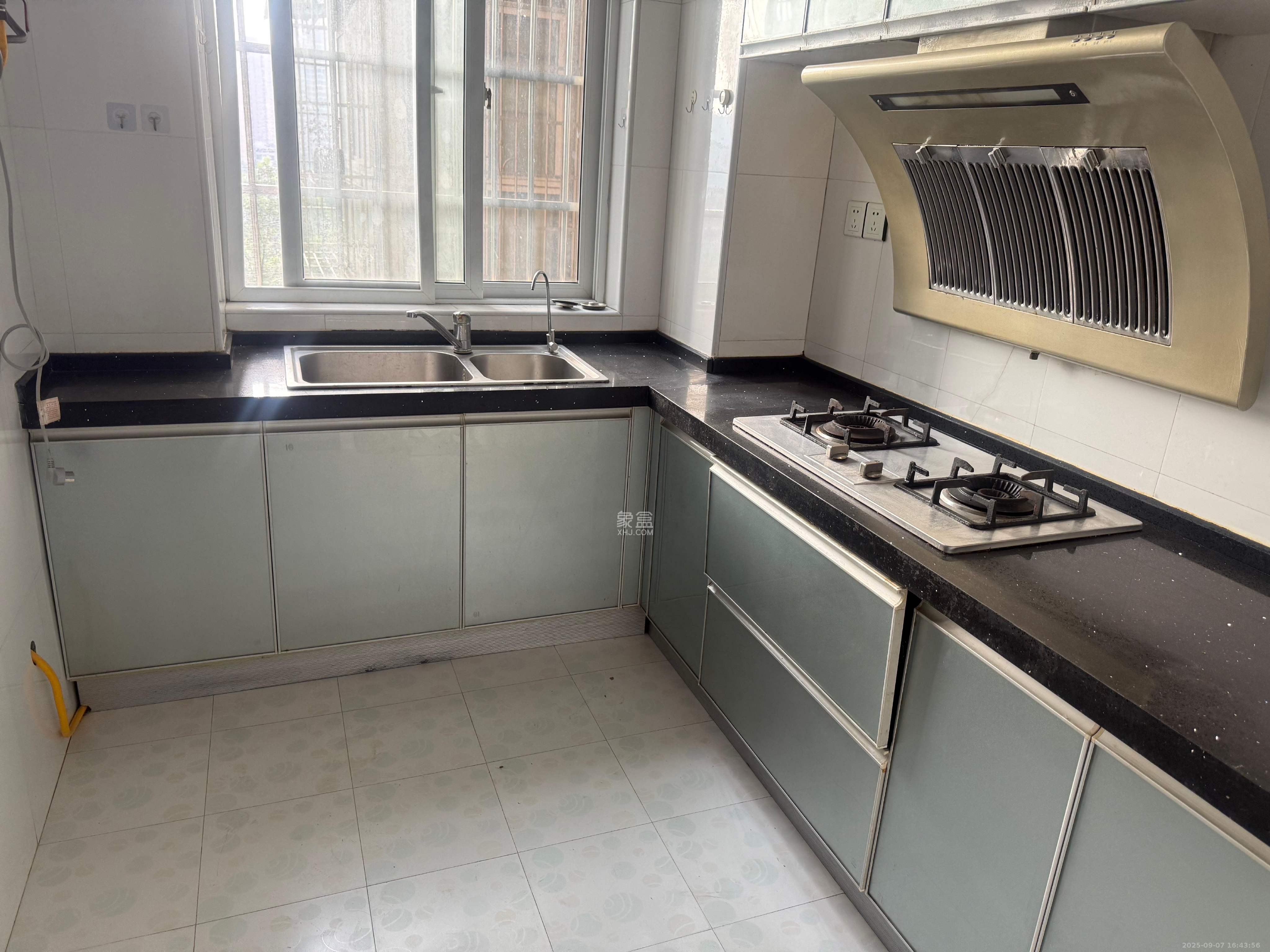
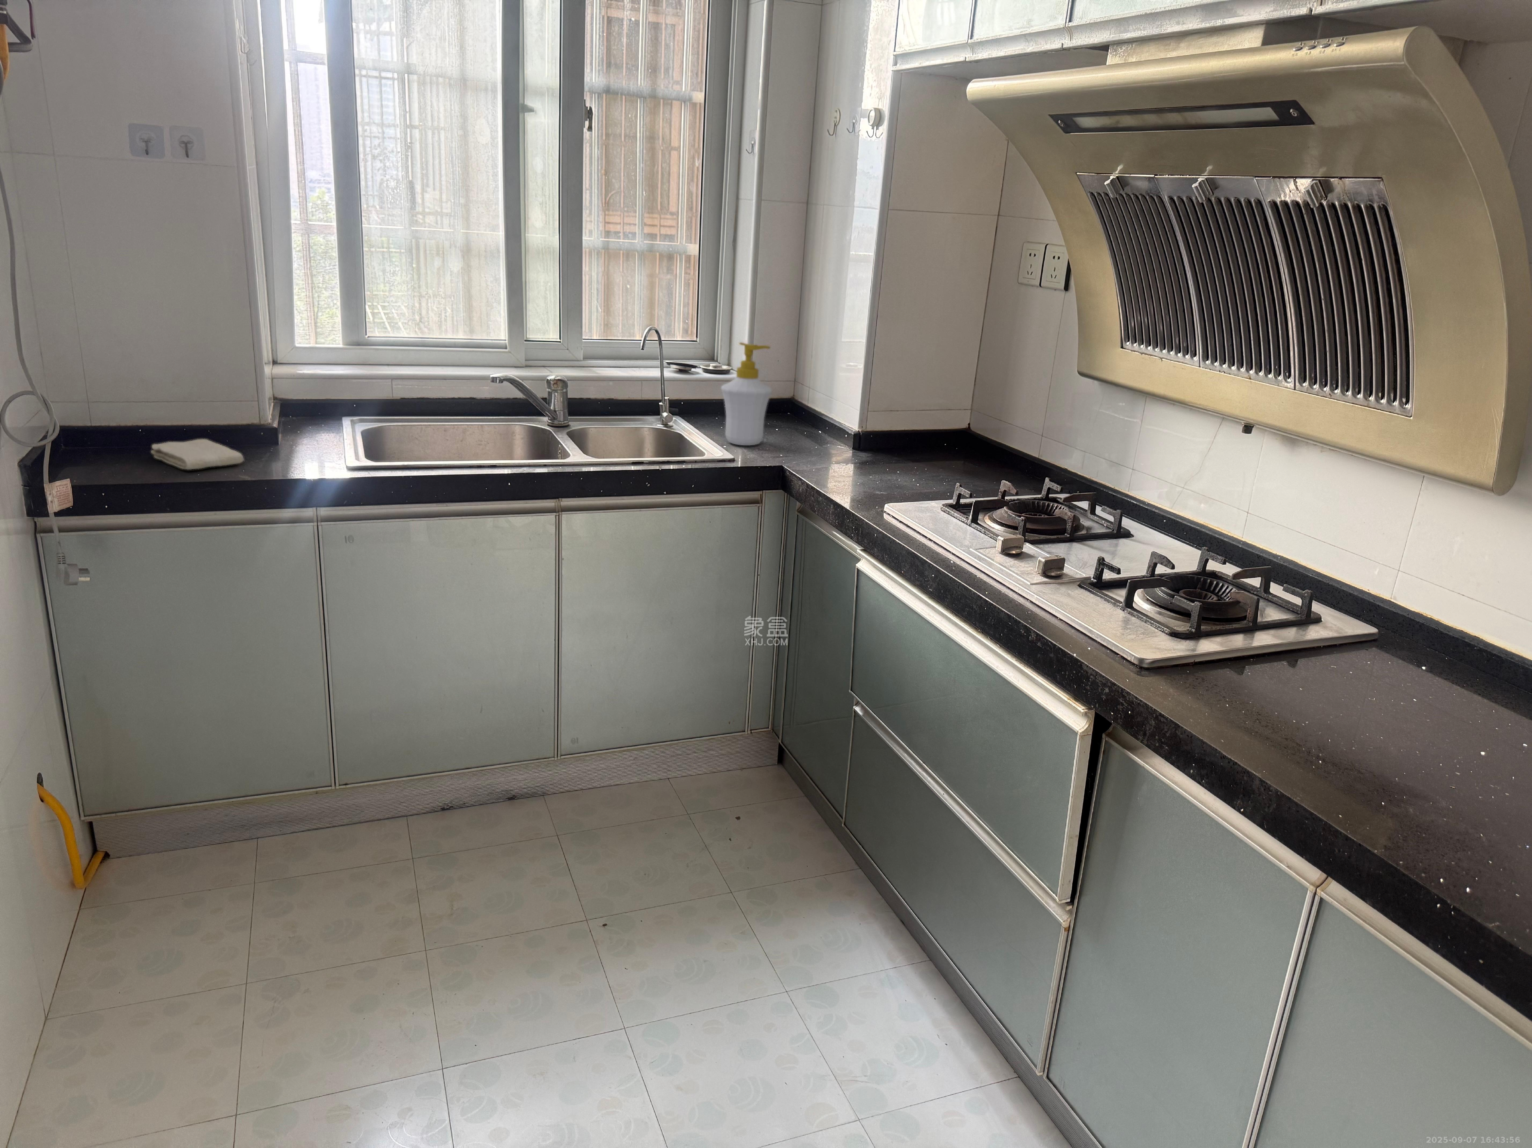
+ washcloth [151,439,245,470]
+ soap bottle [720,342,773,446]
